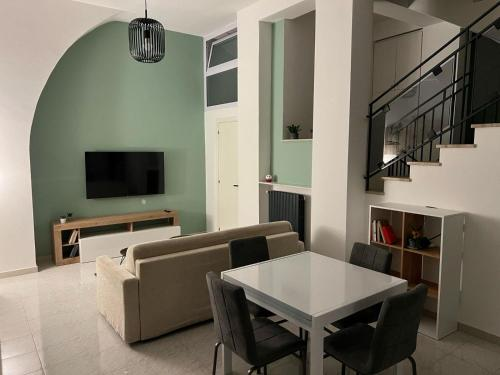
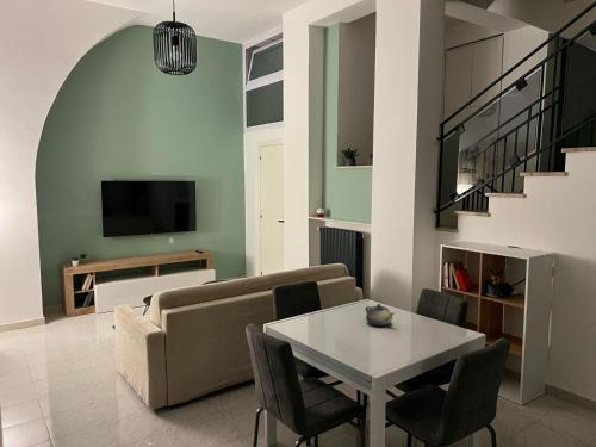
+ teapot [365,303,396,328]
